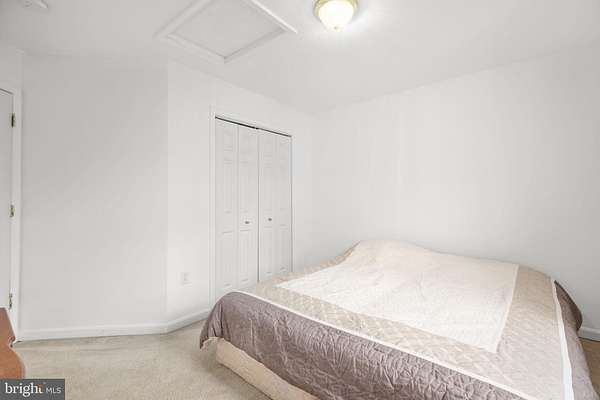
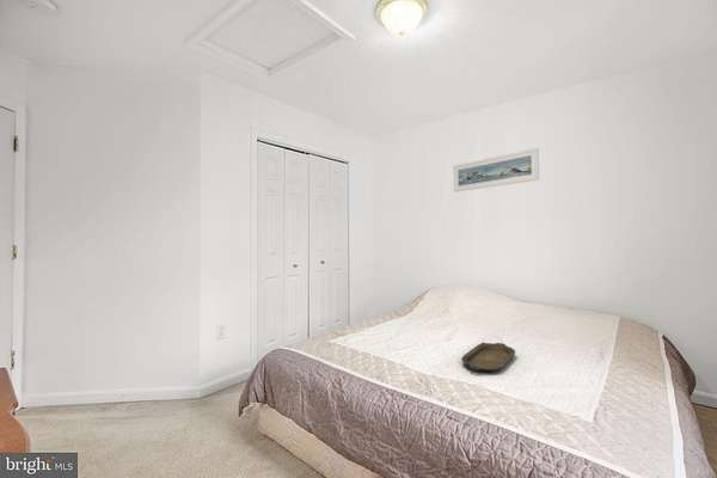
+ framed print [453,147,540,194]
+ serving tray [460,342,516,373]
